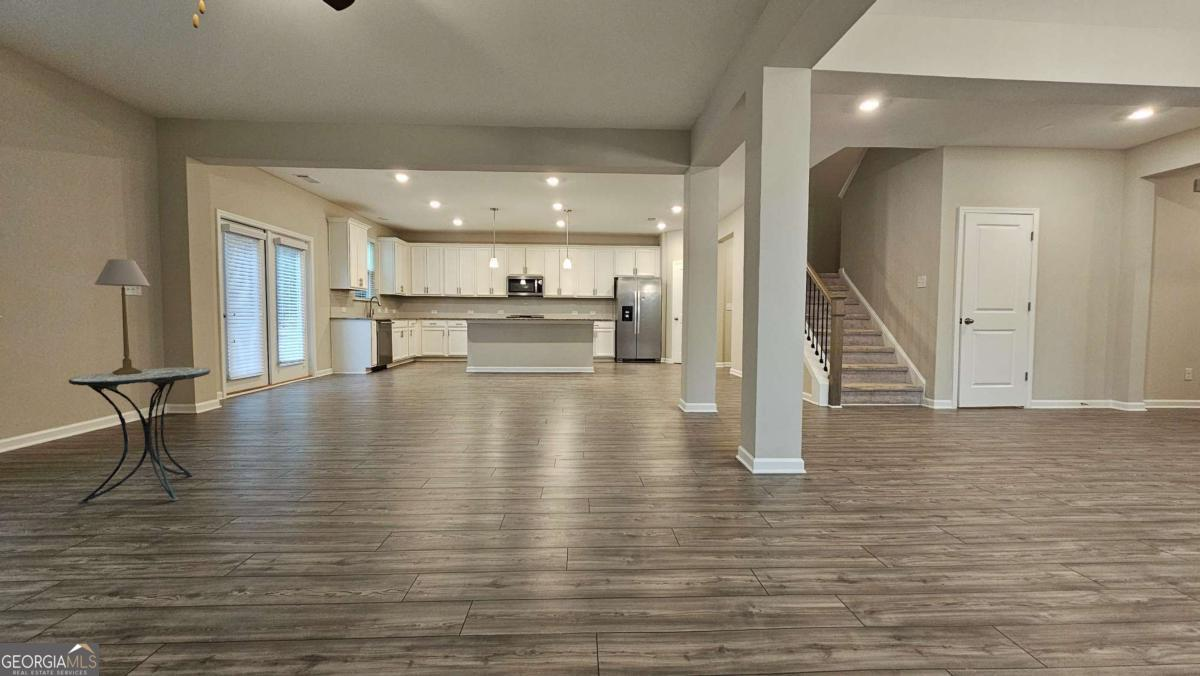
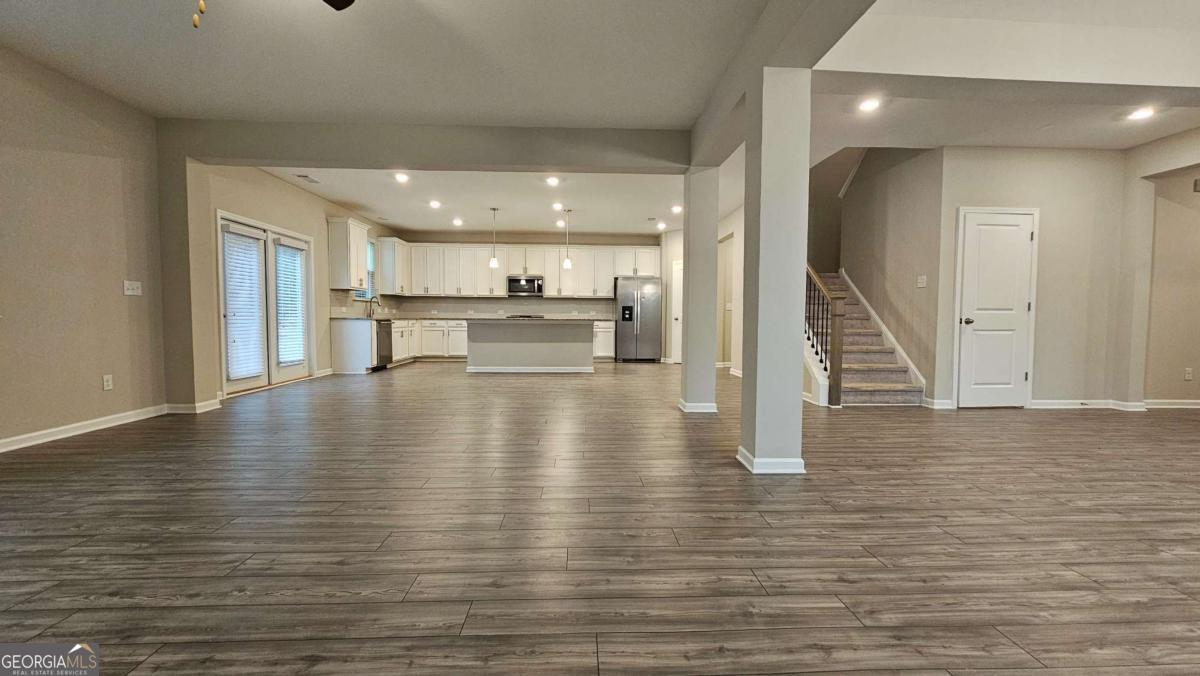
- table lamp [94,258,151,374]
- side table [68,366,211,504]
